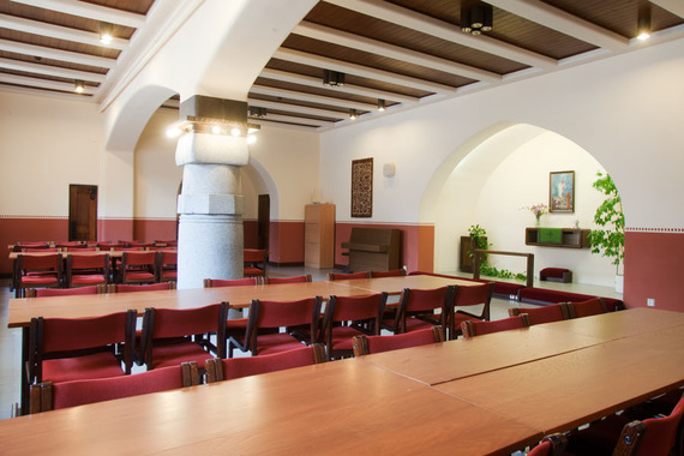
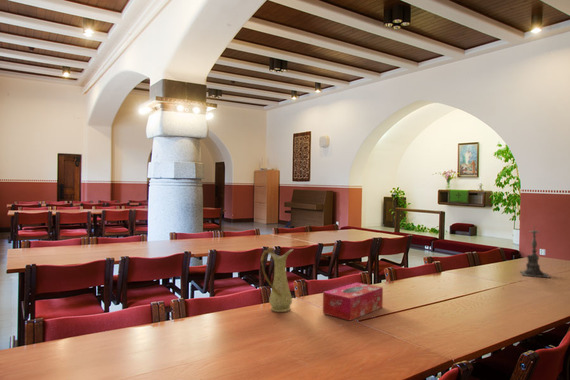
+ pitcher [260,247,294,313]
+ tissue box [322,282,384,321]
+ candle holder [519,227,552,279]
